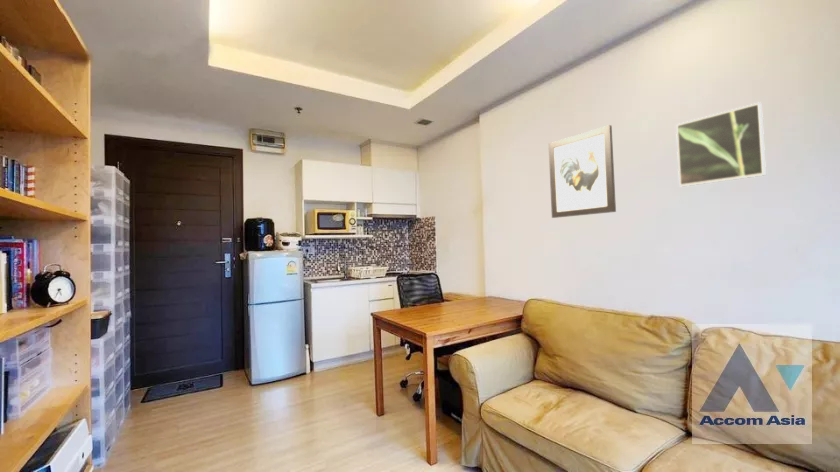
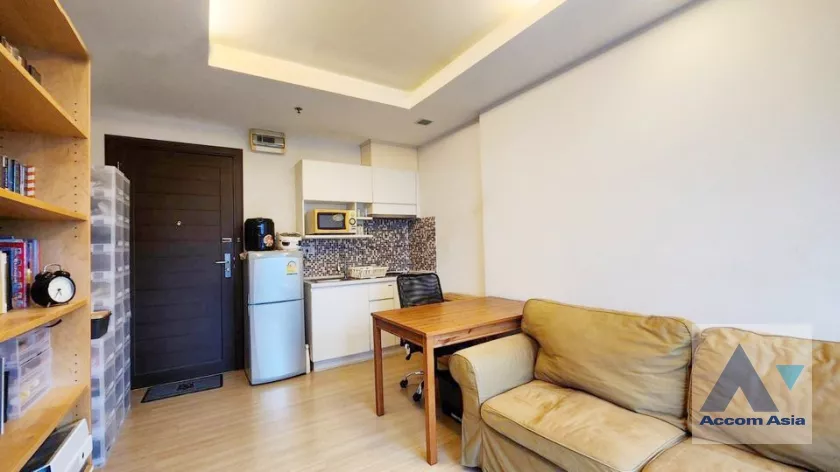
- wall art [547,124,617,219]
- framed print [675,101,767,187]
